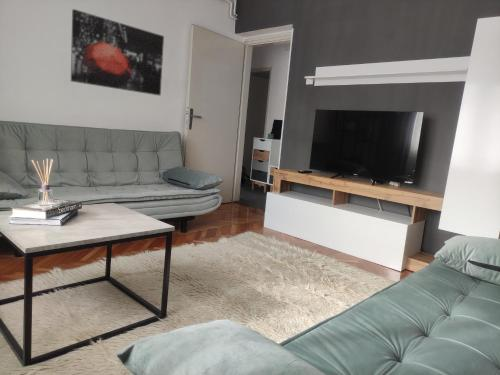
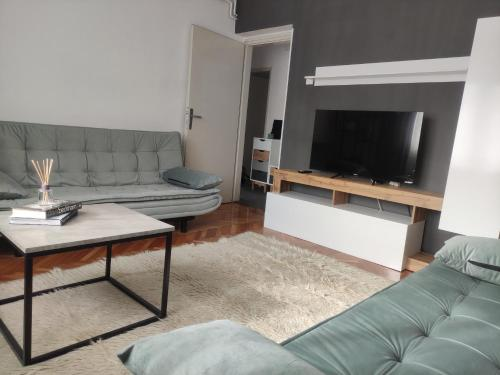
- wall art [70,8,165,96]
